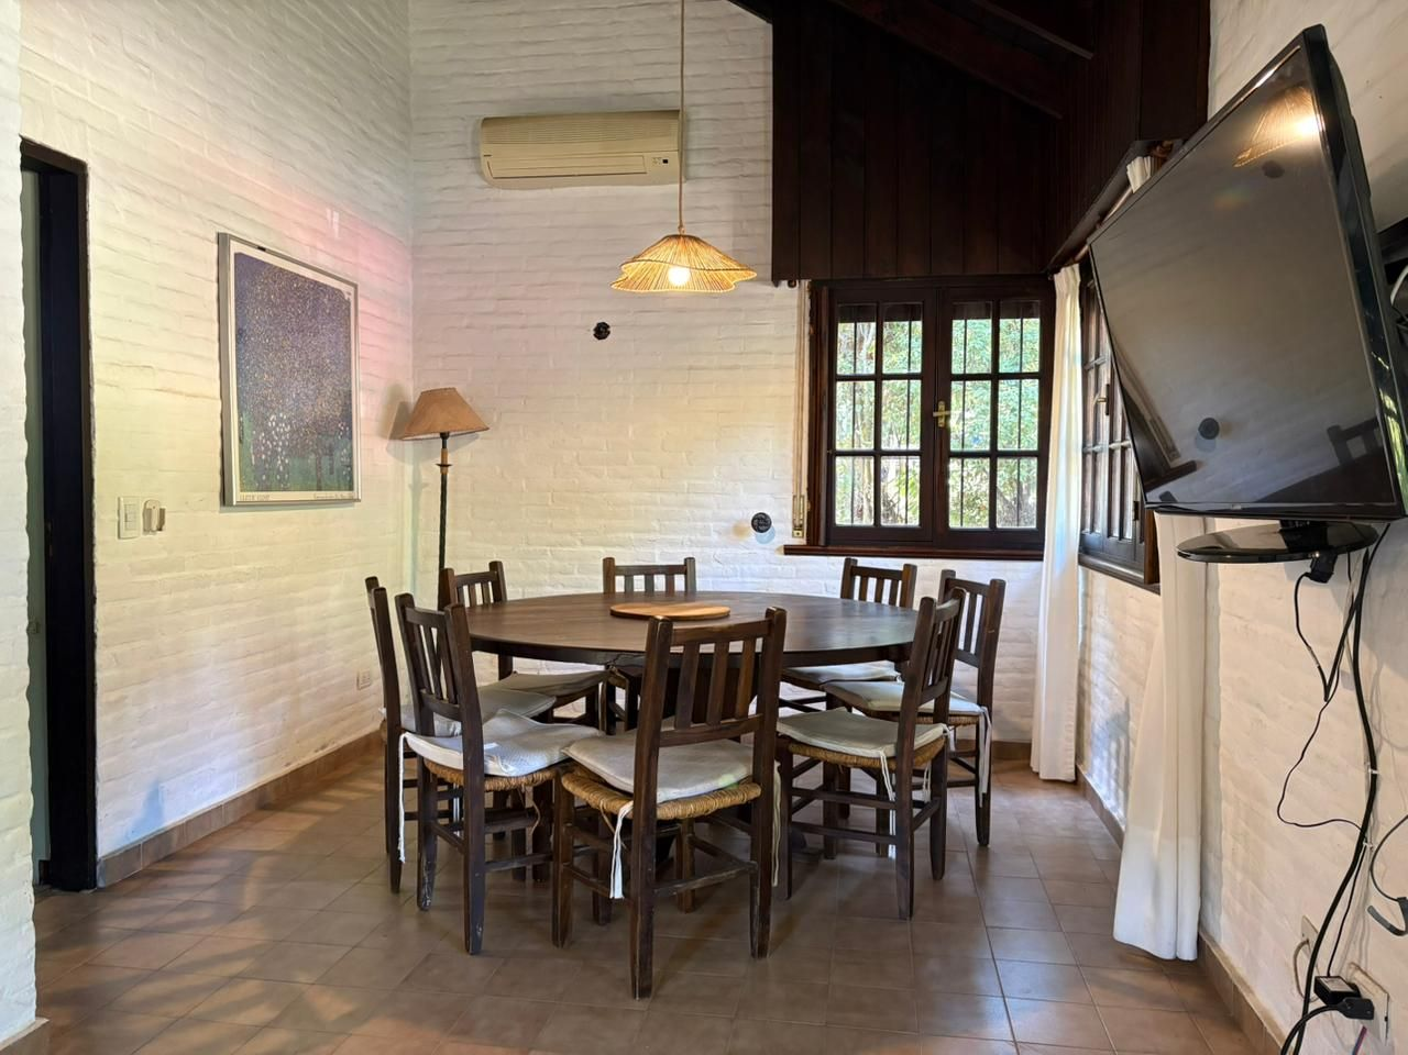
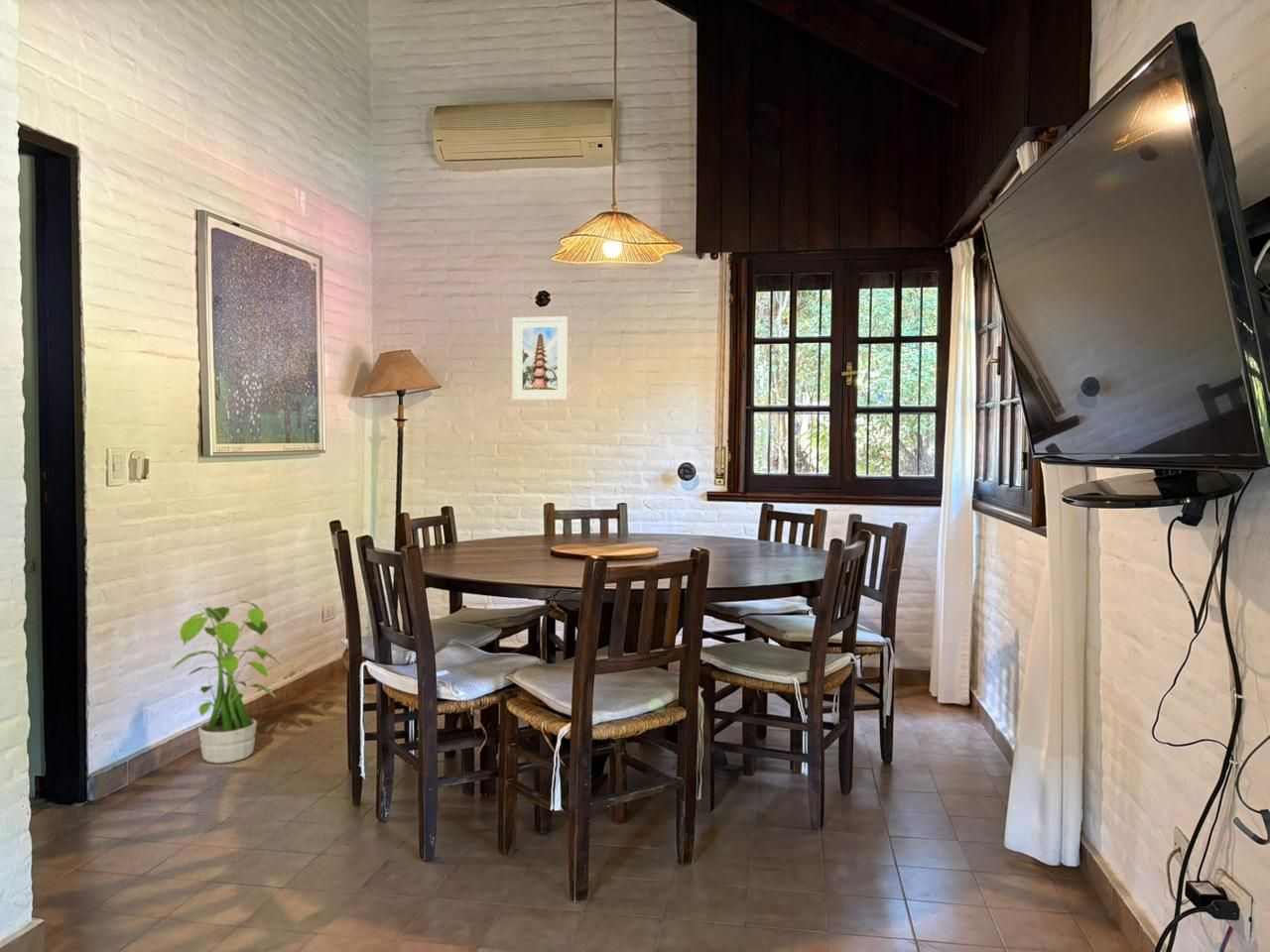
+ potted plant [167,599,286,765]
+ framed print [512,315,570,402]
